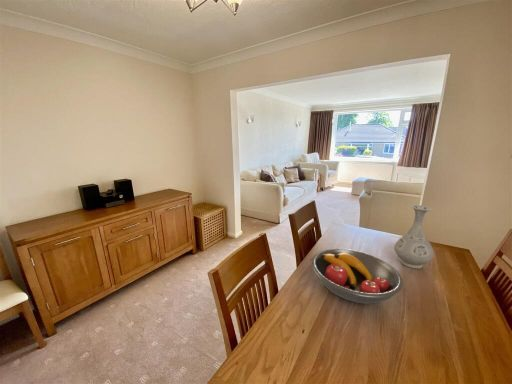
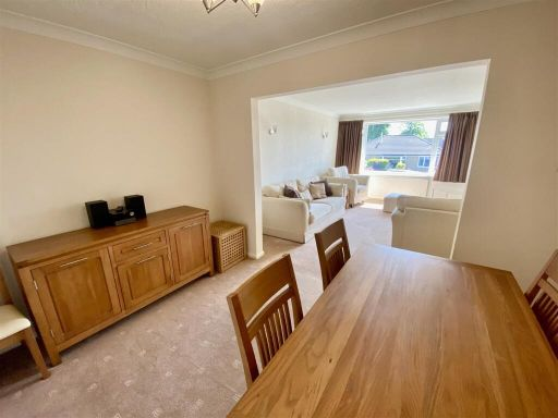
- vase [393,204,435,270]
- fruit bowl [311,248,404,305]
